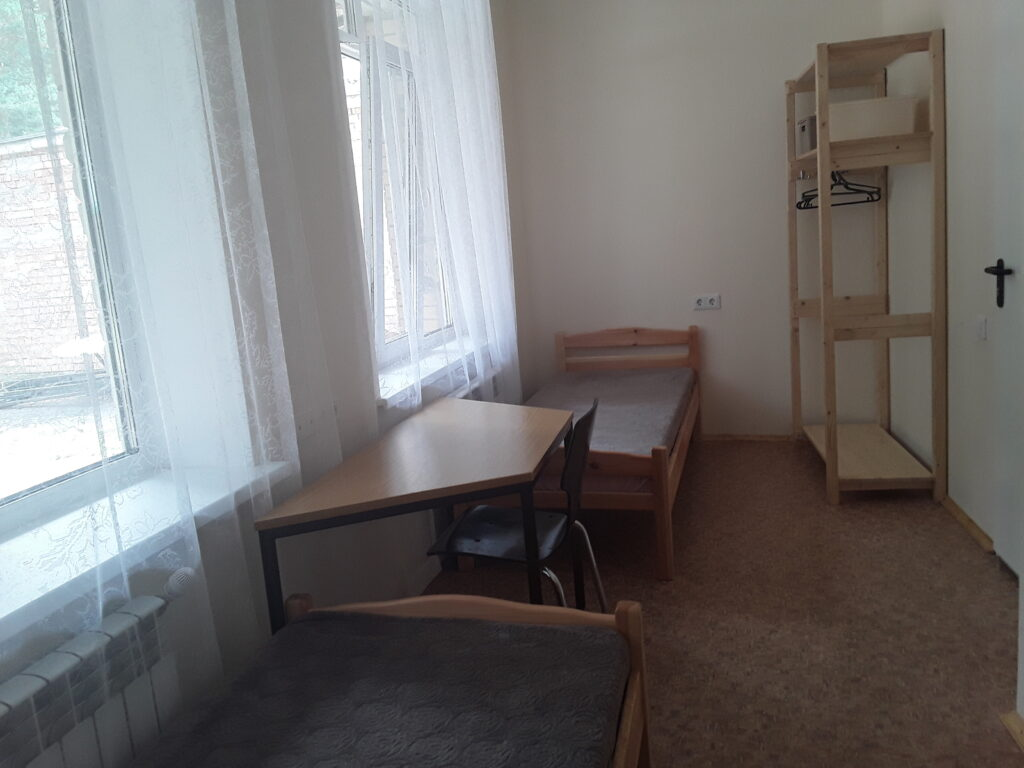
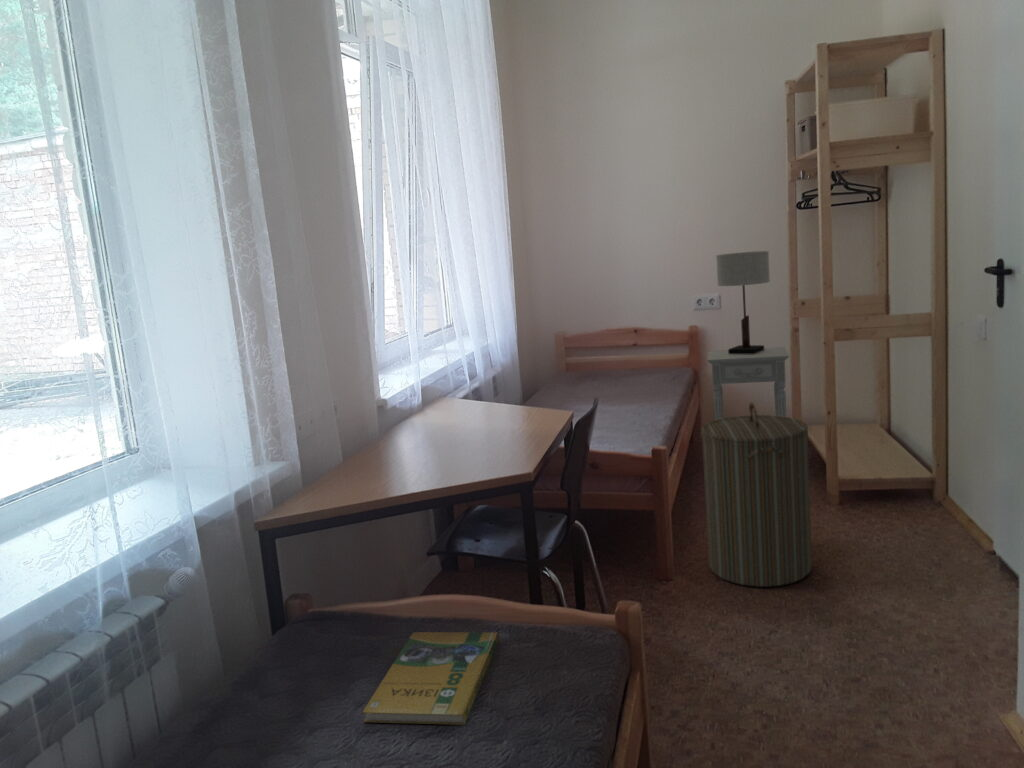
+ laundry hamper [700,402,813,588]
+ table lamp [715,250,771,354]
+ booklet [361,631,500,726]
+ nightstand [707,346,790,420]
